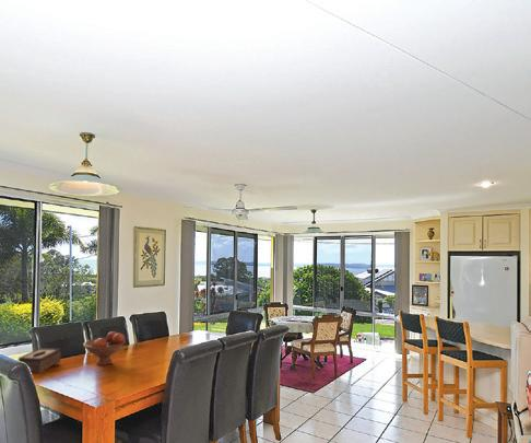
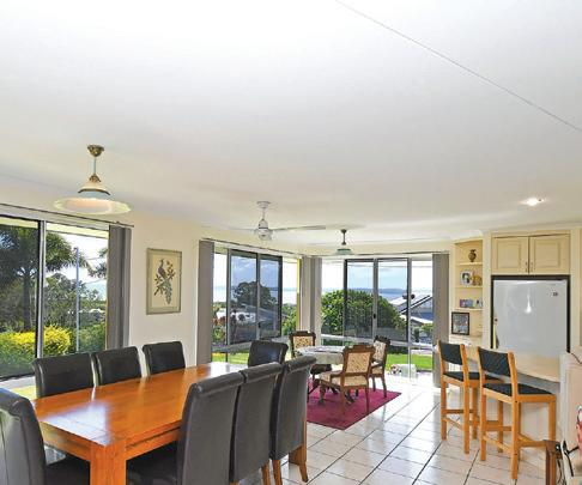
- fruit bowl [82,330,127,366]
- tissue box [17,347,62,373]
